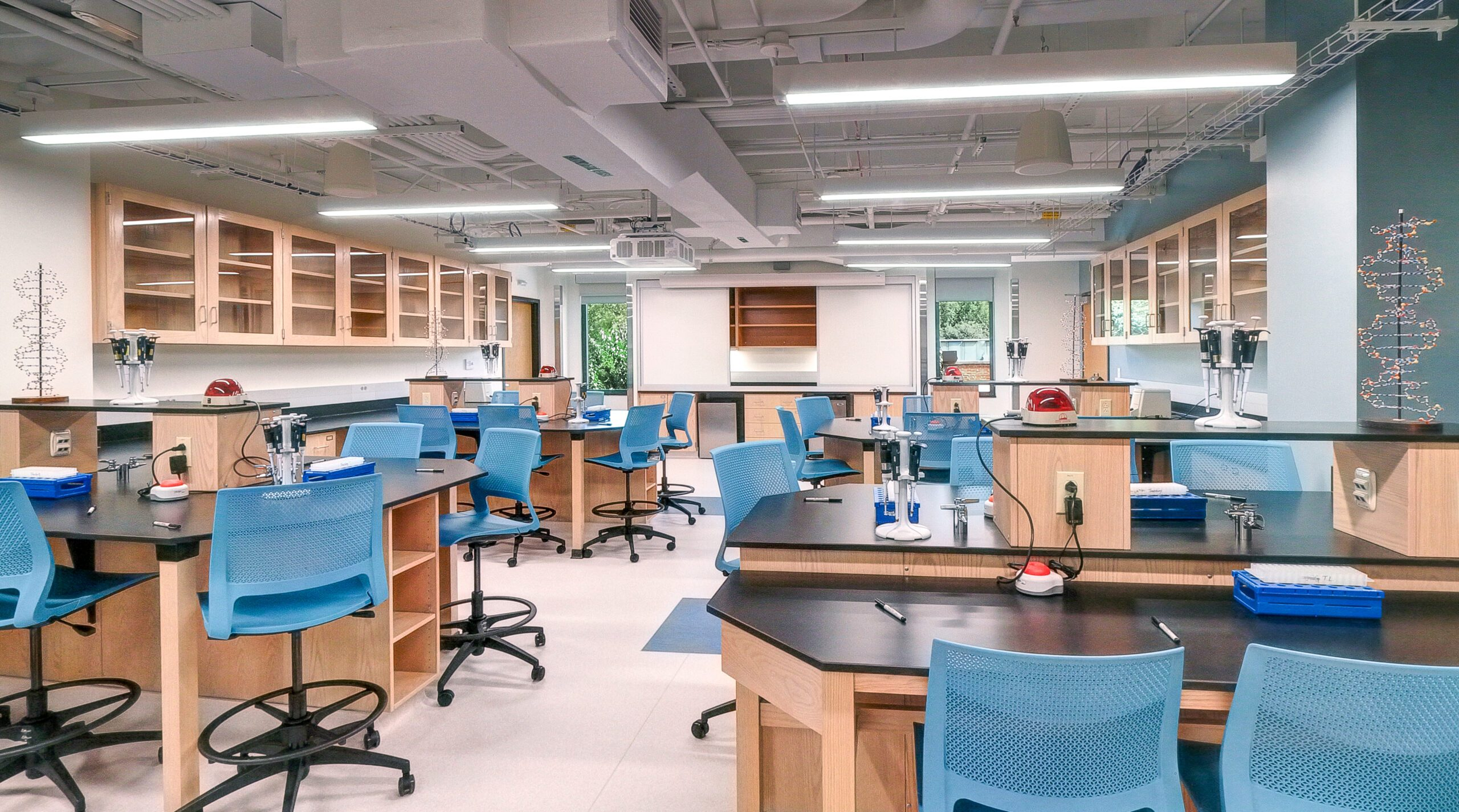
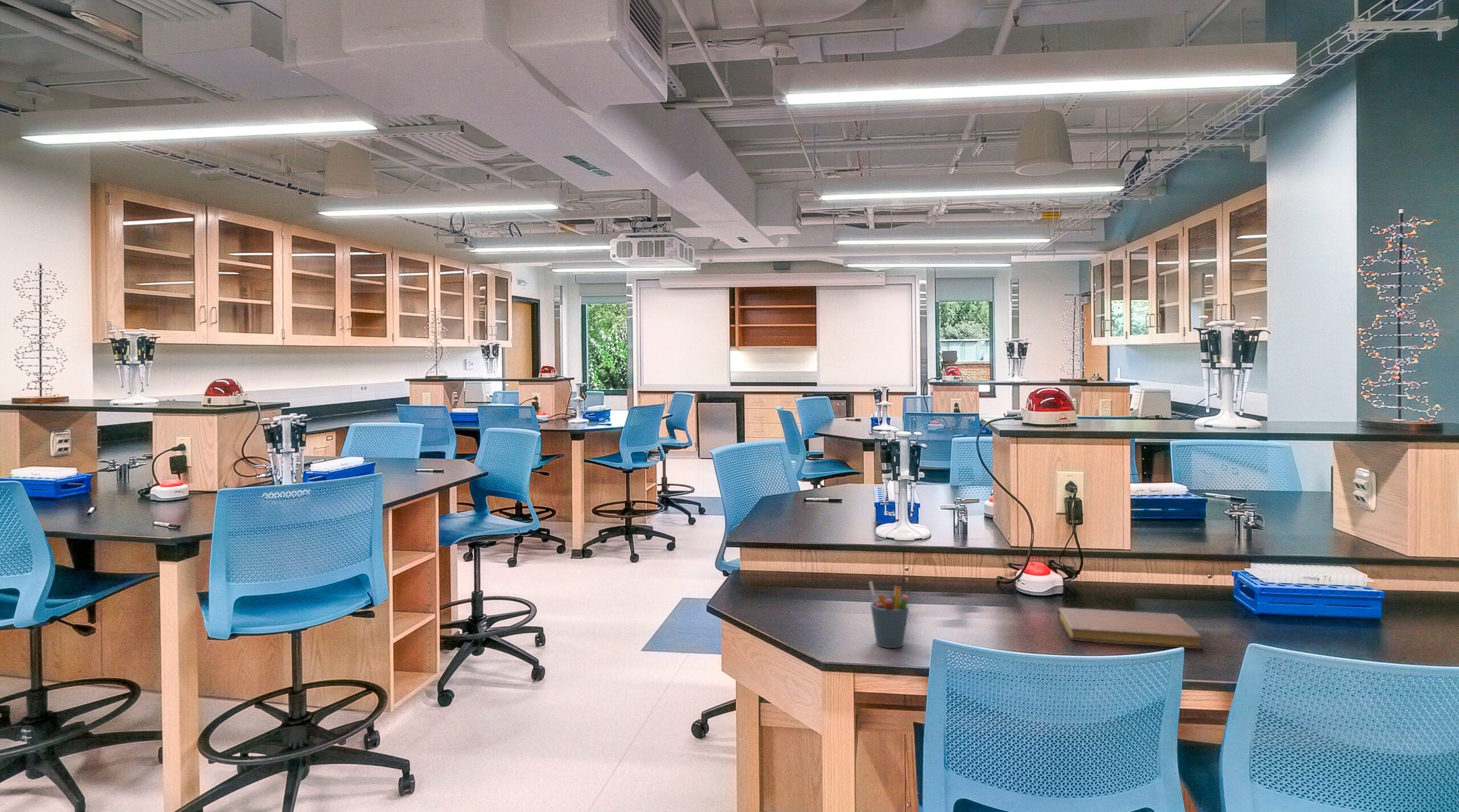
+ pen holder [869,581,910,648]
+ notebook [1057,607,1203,650]
